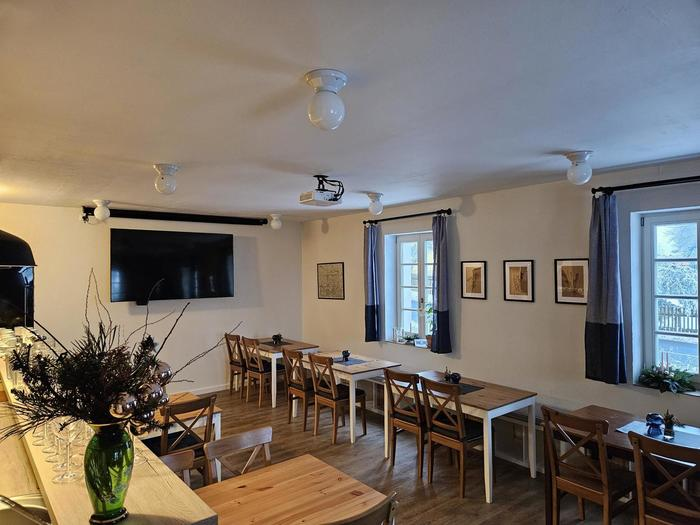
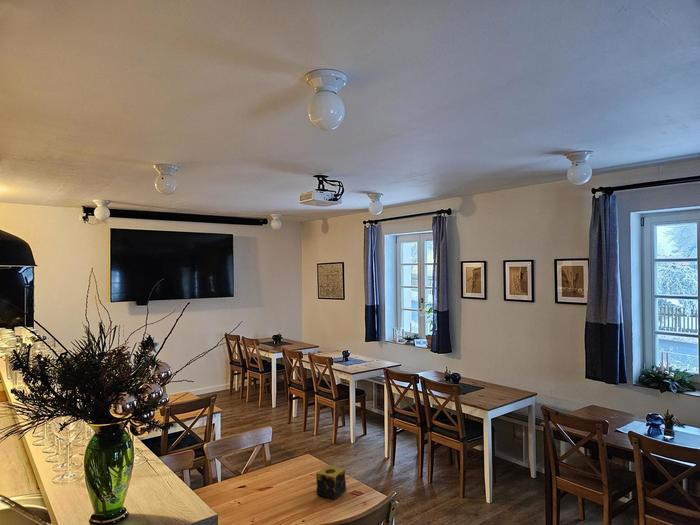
+ candle [315,464,347,500]
